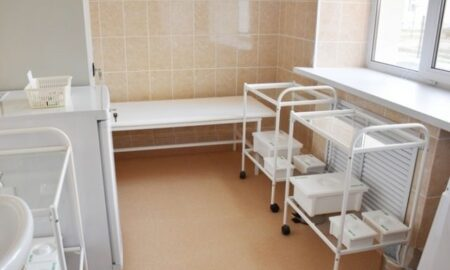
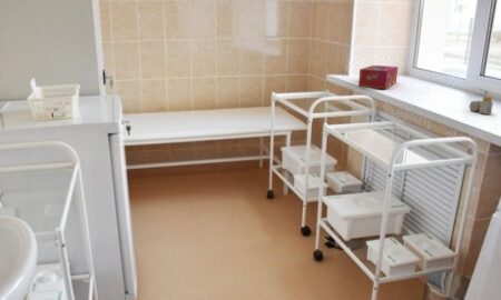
+ pill bottle [469,96,494,116]
+ tissue box [357,64,399,90]
